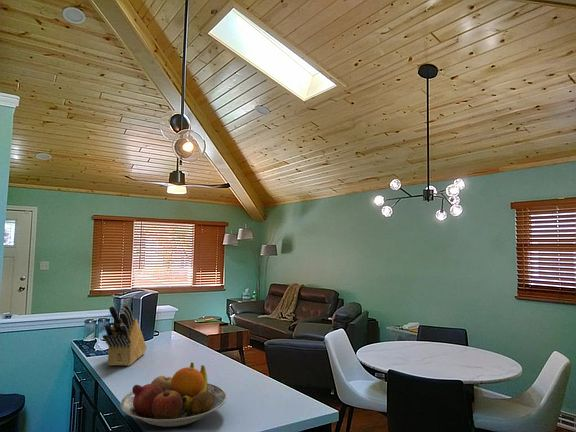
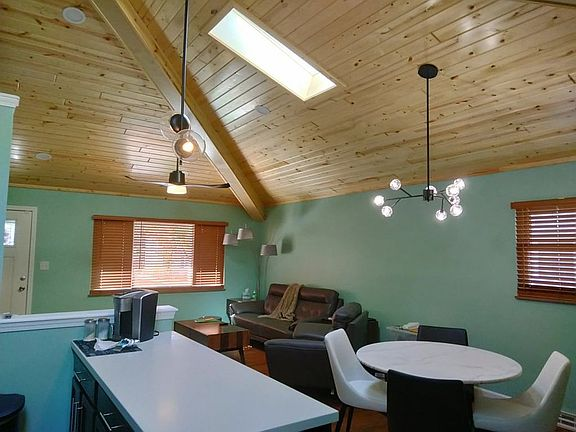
- knife block [102,302,147,367]
- fruit bowl [120,361,228,428]
